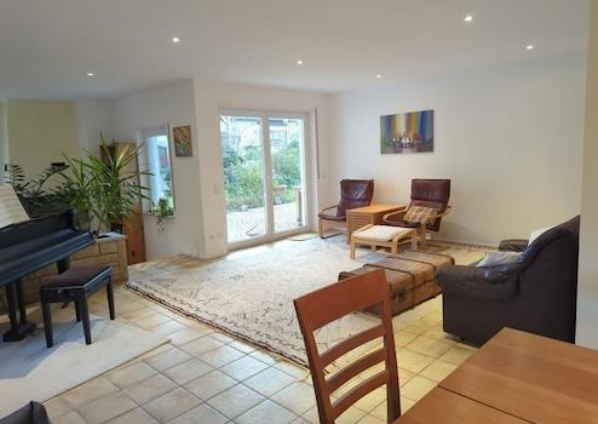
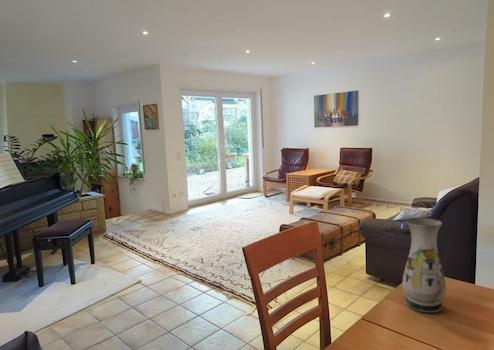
+ vase [402,217,447,314]
